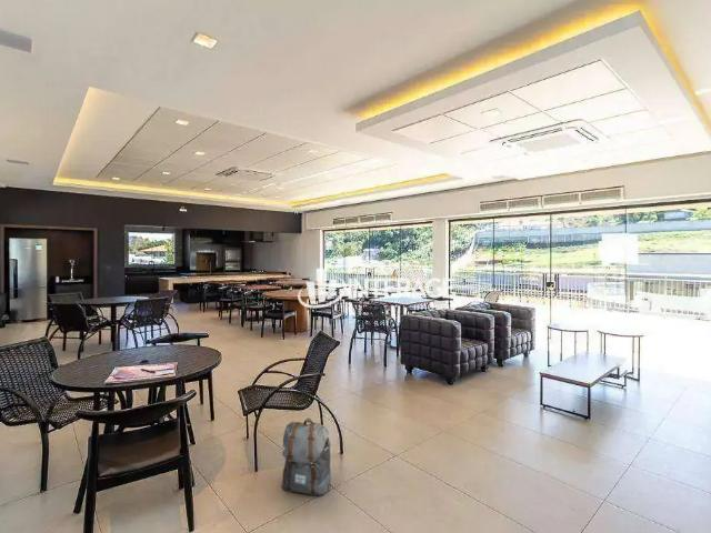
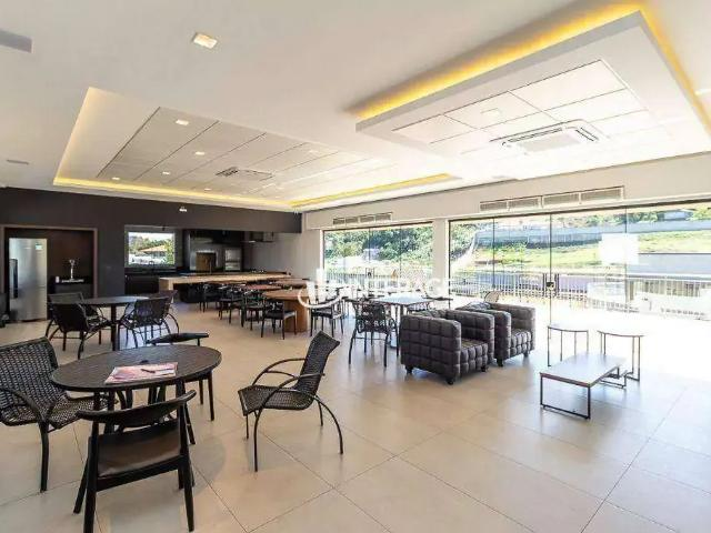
- backpack [281,416,332,496]
